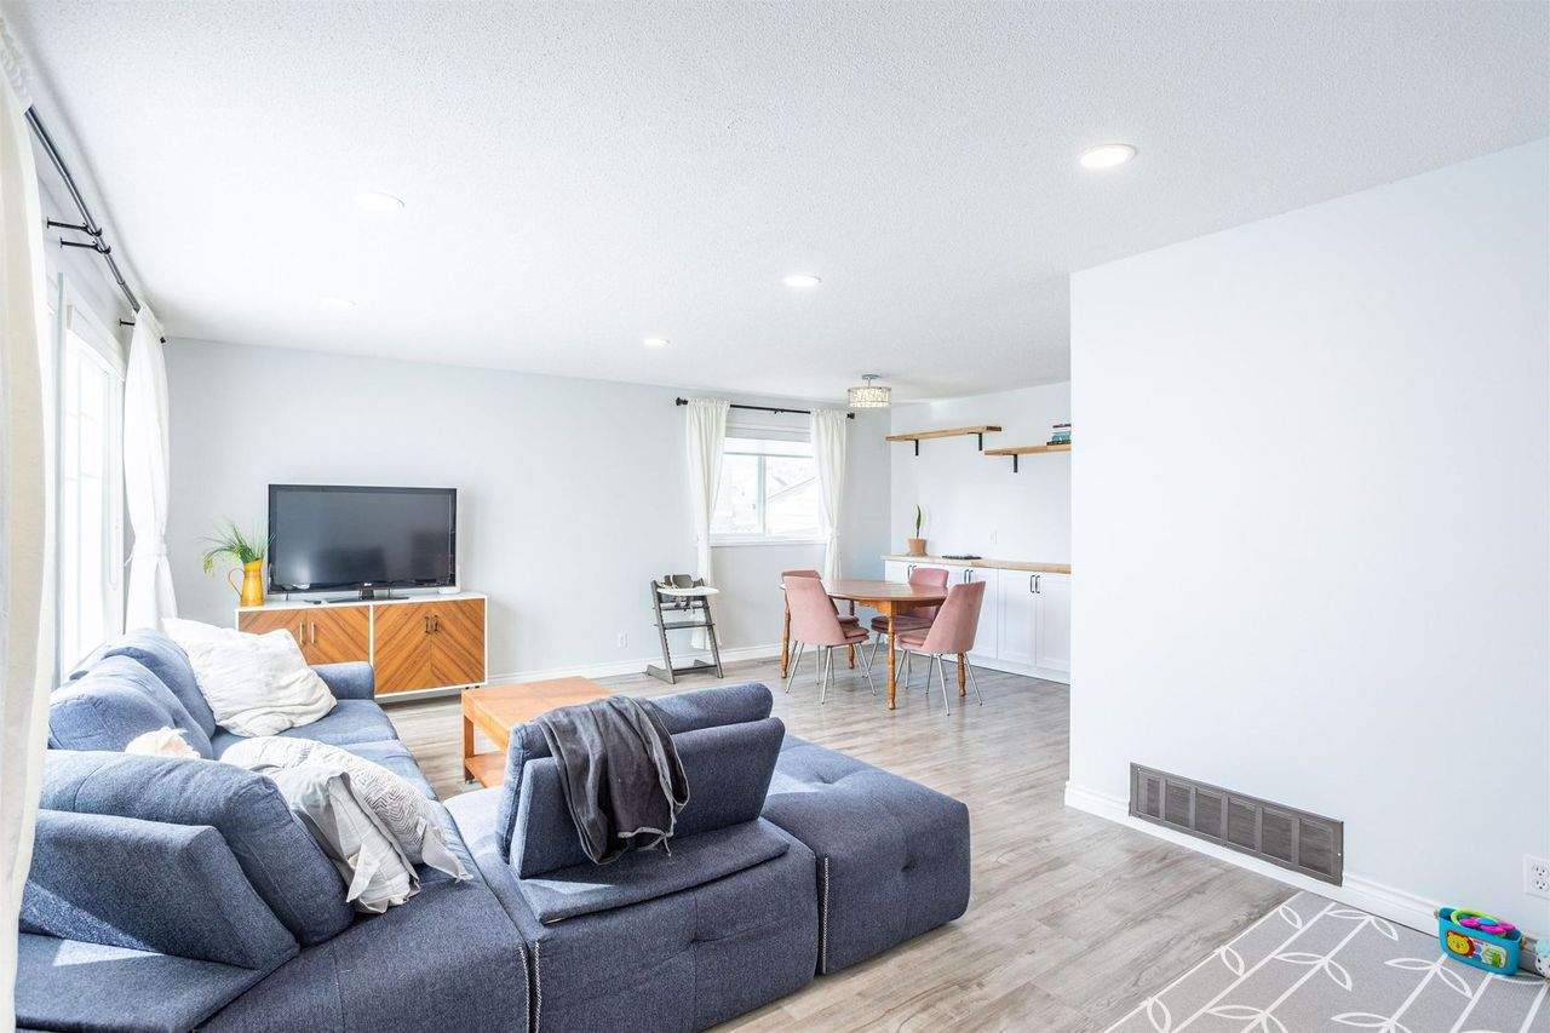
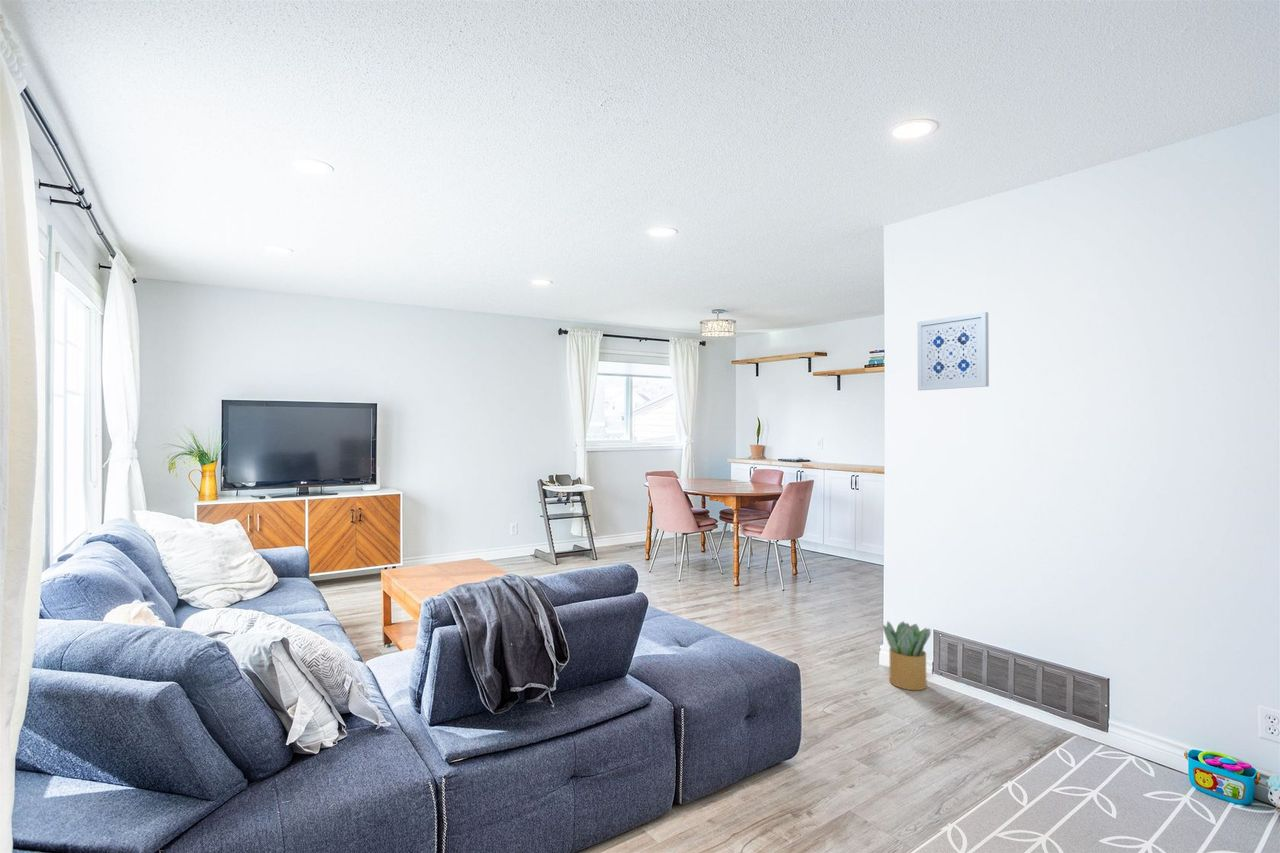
+ wall art [916,311,990,391]
+ potted plant [882,620,932,691]
